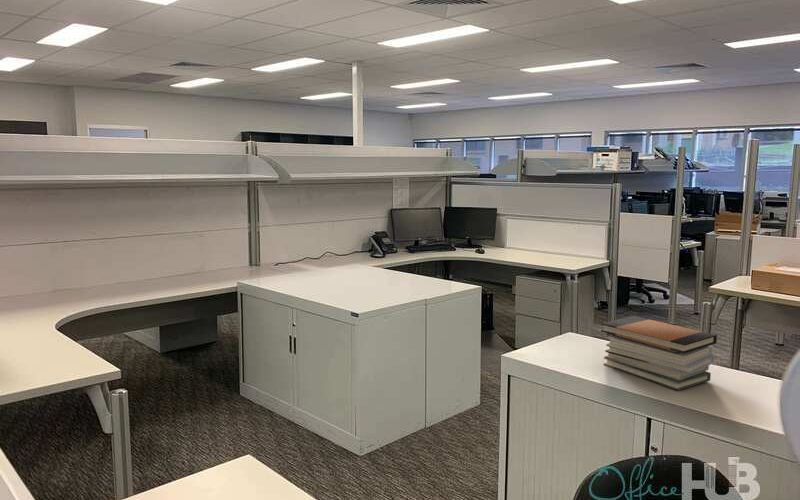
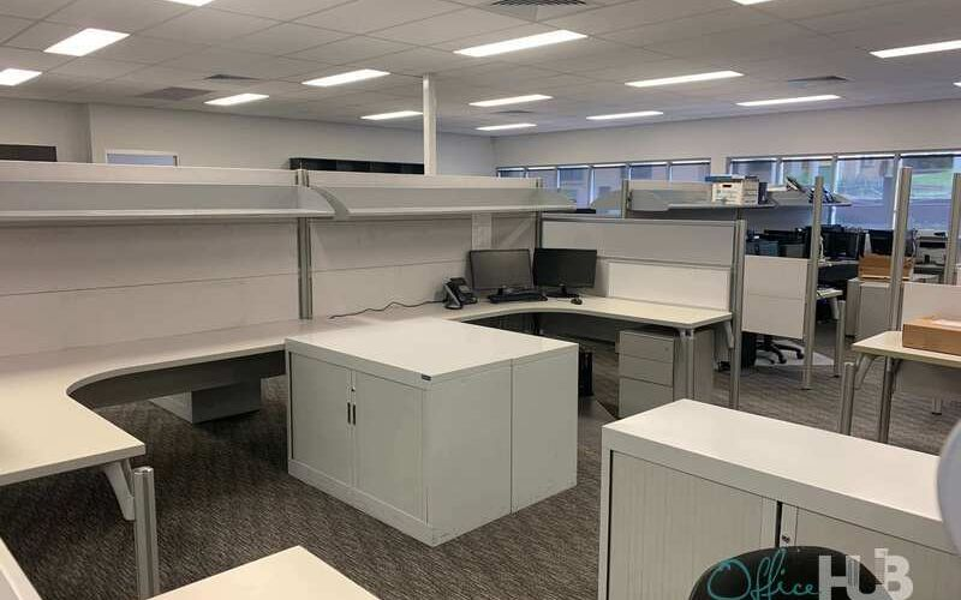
- book stack [600,315,718,391]
